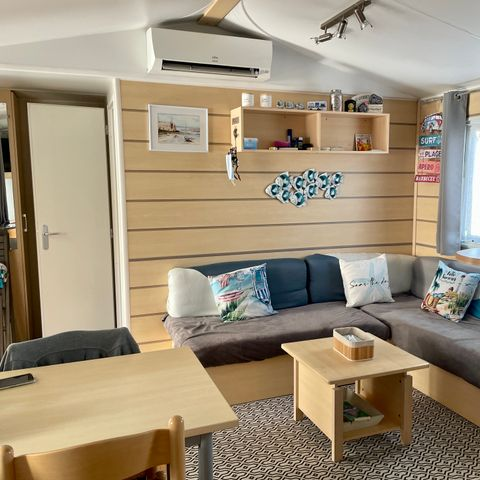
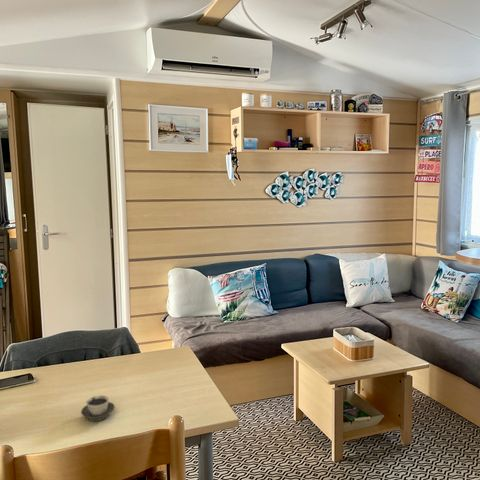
+ cup [80,394,116,422]
